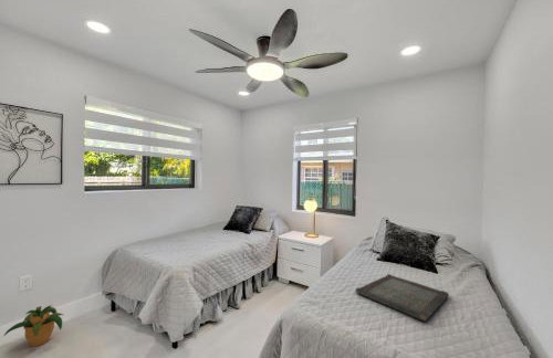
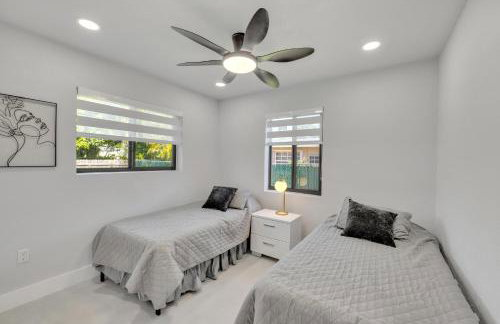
- potted plant [3,304,64,347]
- serving tray [354,273,450,323]
